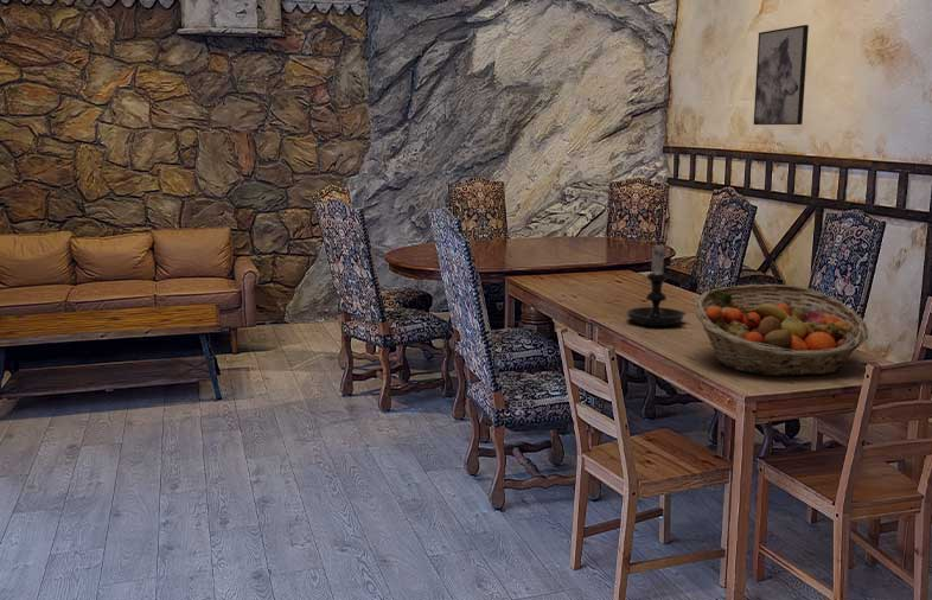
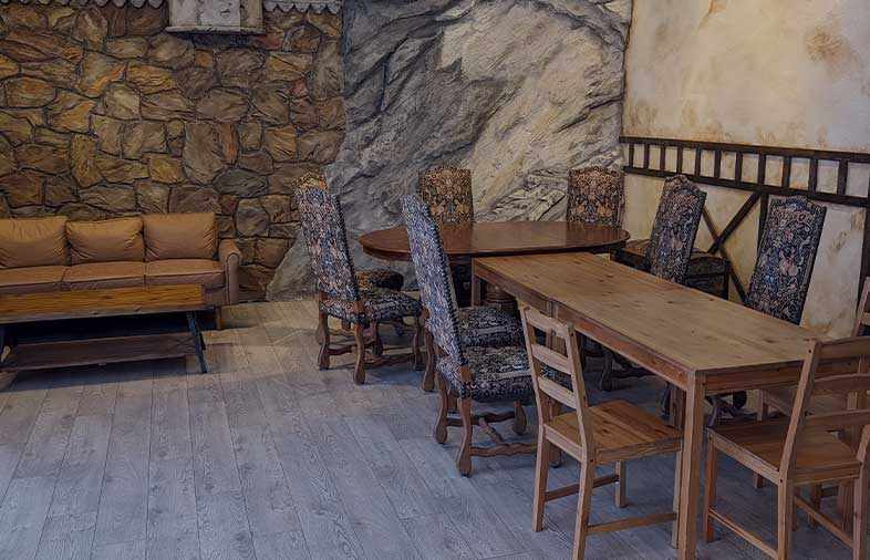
- candle holder [626,238,688,327]
- fruit basket [694,283,869,378]
- wall art [753,24,810,126]
